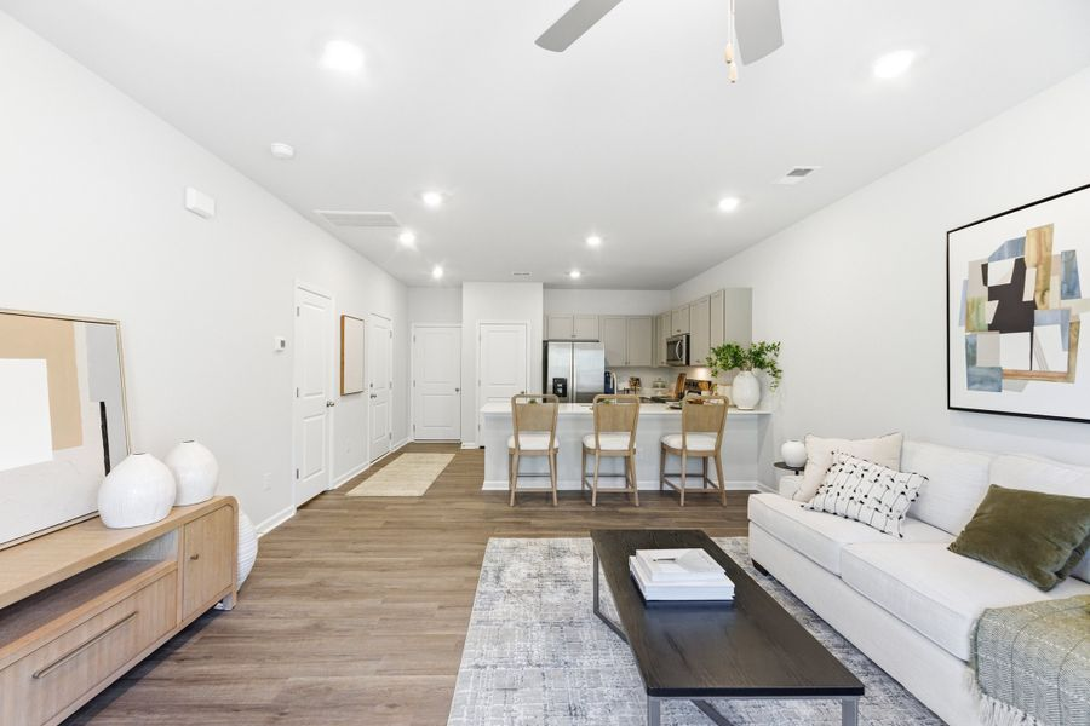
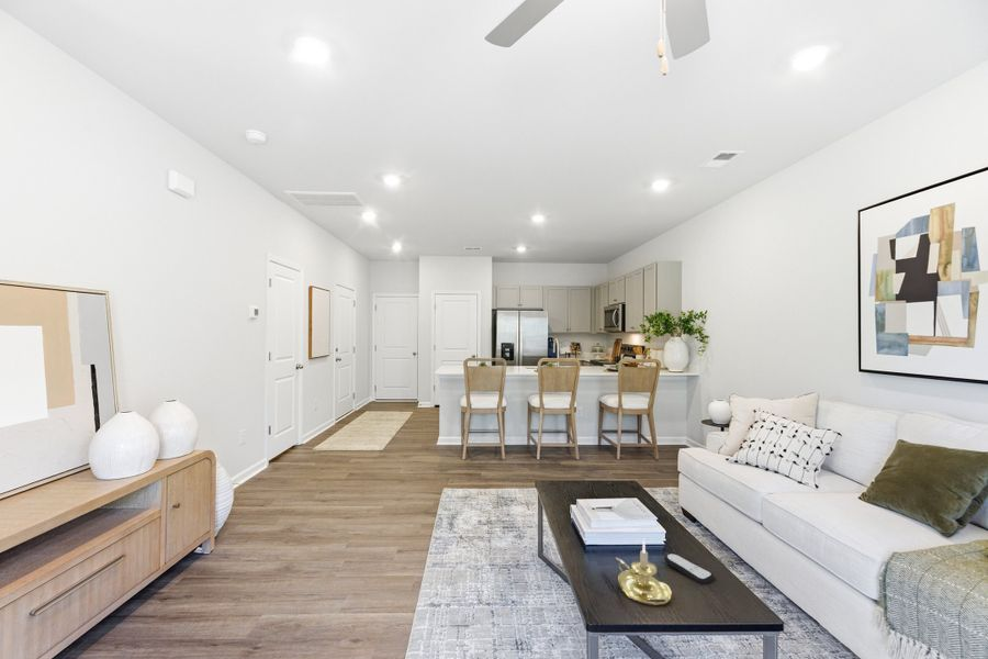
+ remote control [663,552,716,585]
+ candle holder [615,537,673,606]
